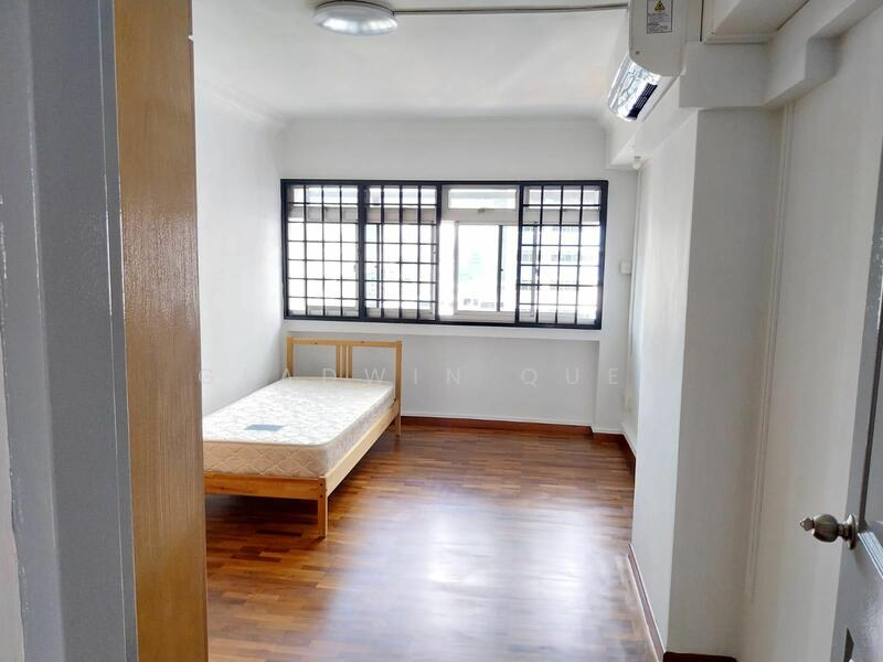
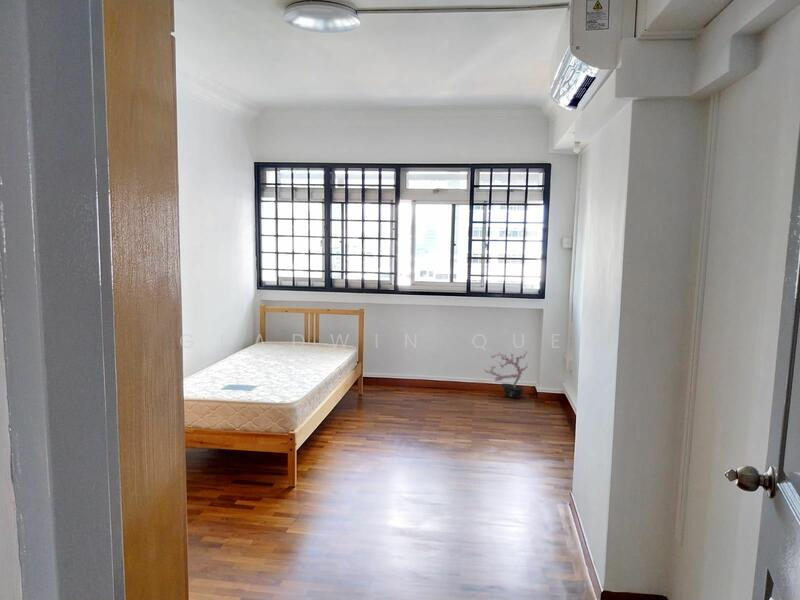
+ potted plant [483,351,529,400]
